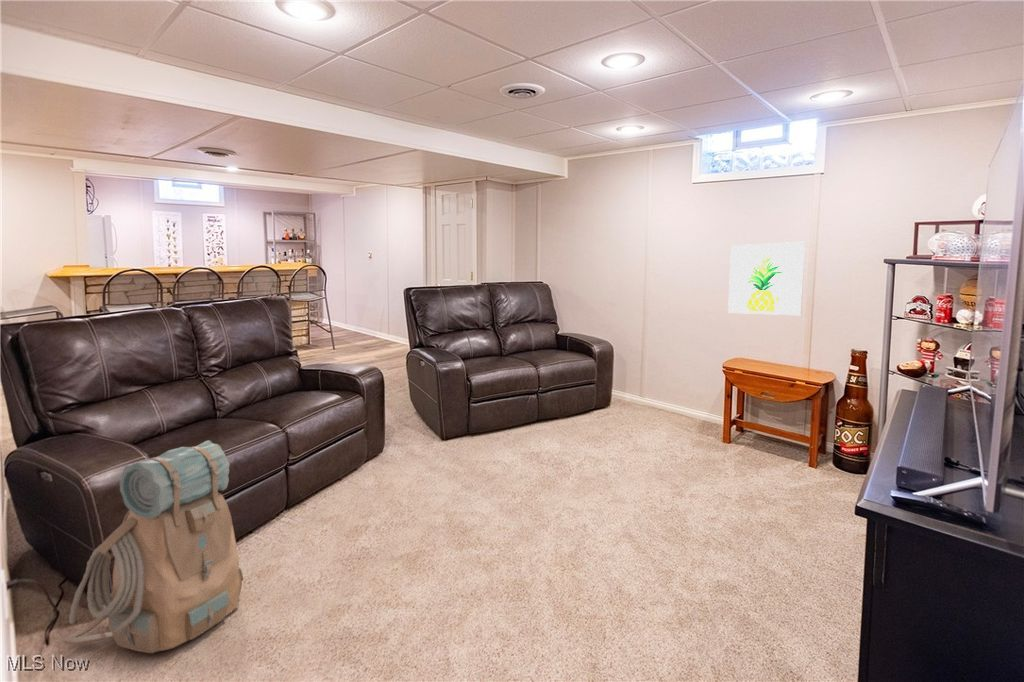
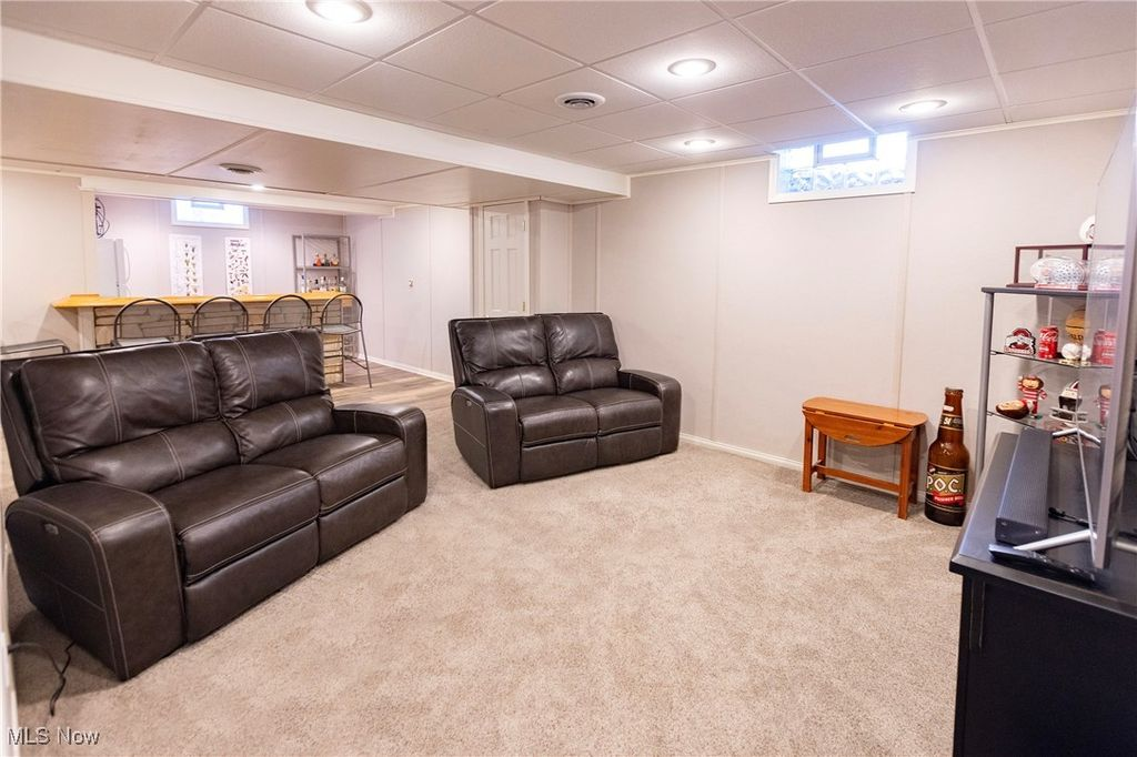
- wall art [727,241,807,316]
- backpack [61,440,244,654]
